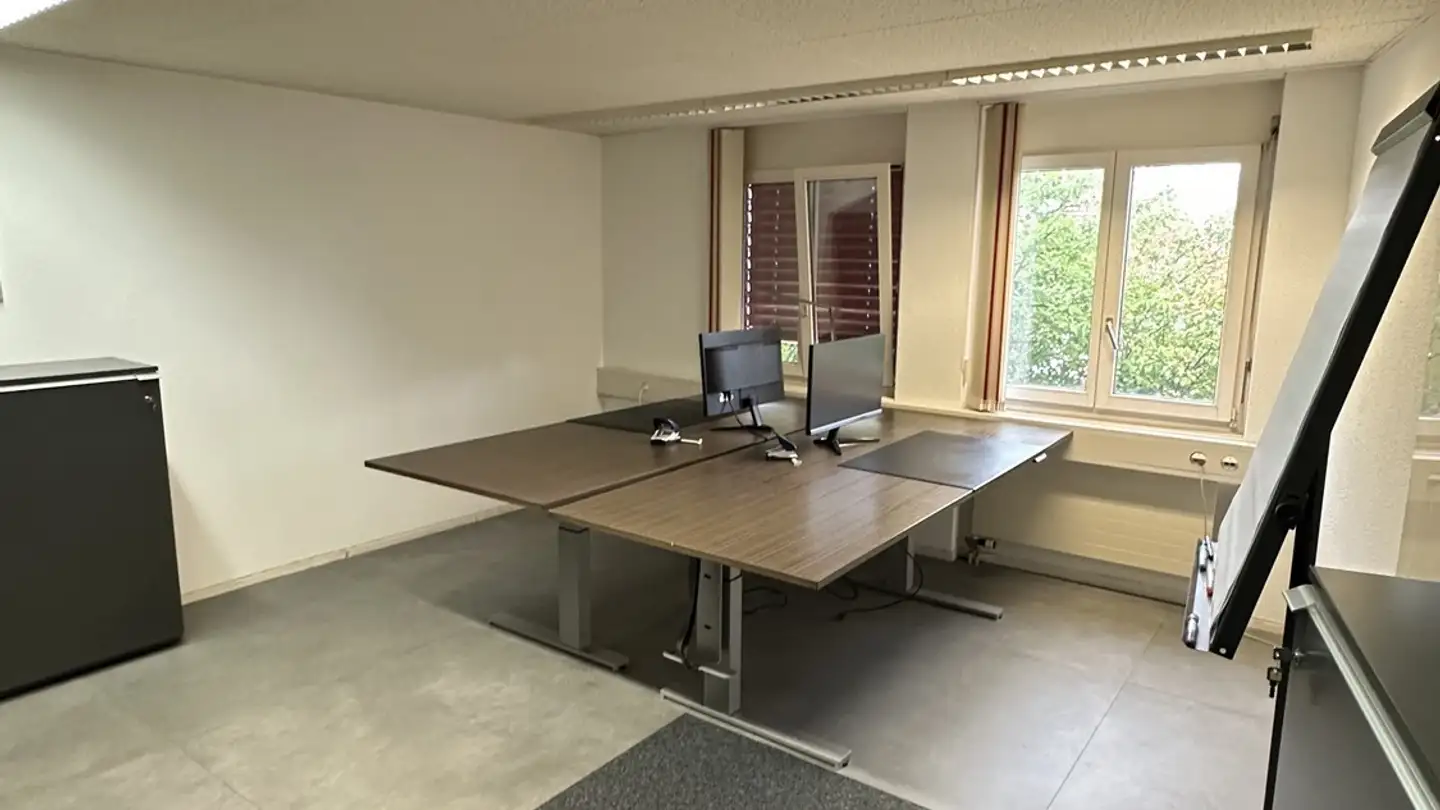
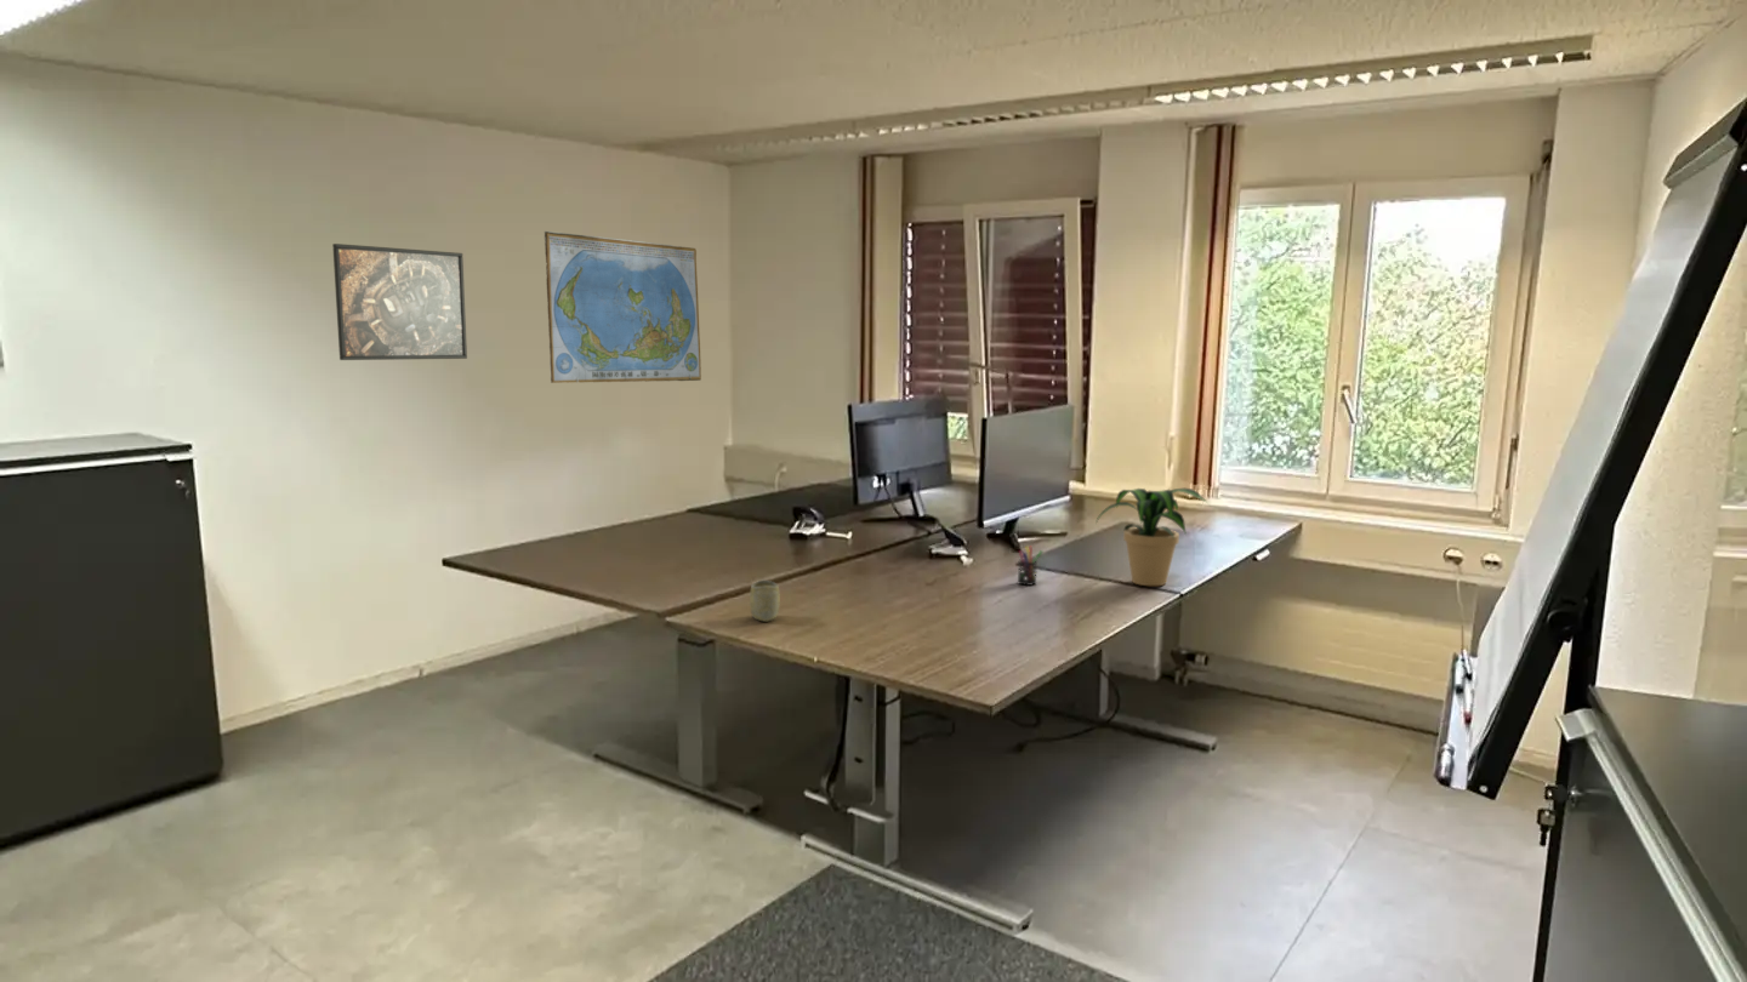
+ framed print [331,242,468,361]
+ potted plant [1094,487,1212,587]
+ pen holder [1017,544,1043,587]
+ cup [749,580,781,622]
+ world map [544,230,702,384]
